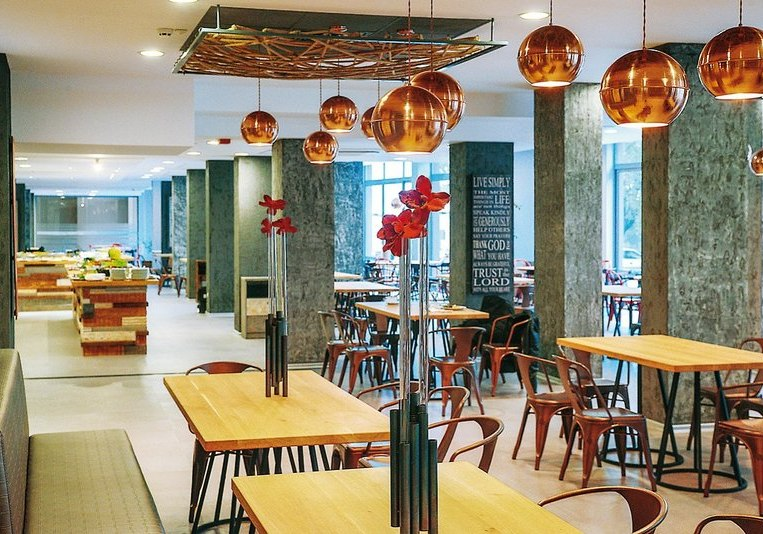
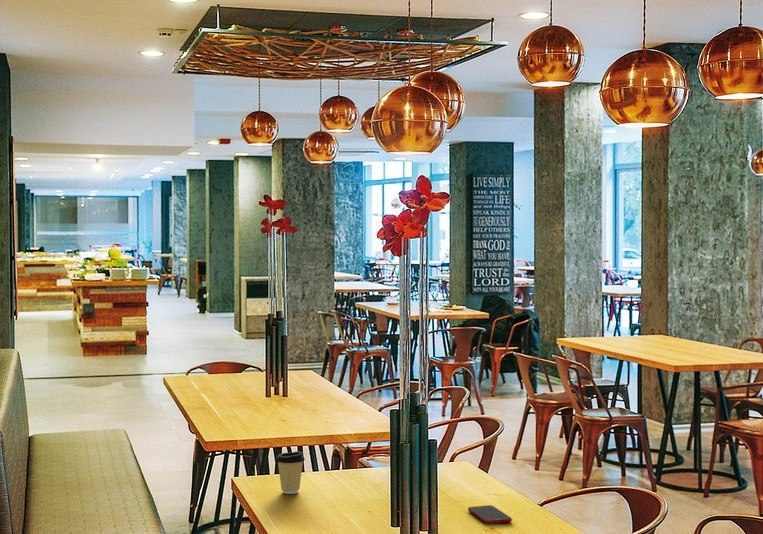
+ coffee cup [275,451,306,495]
+ cell phone [467,504,513,525]
